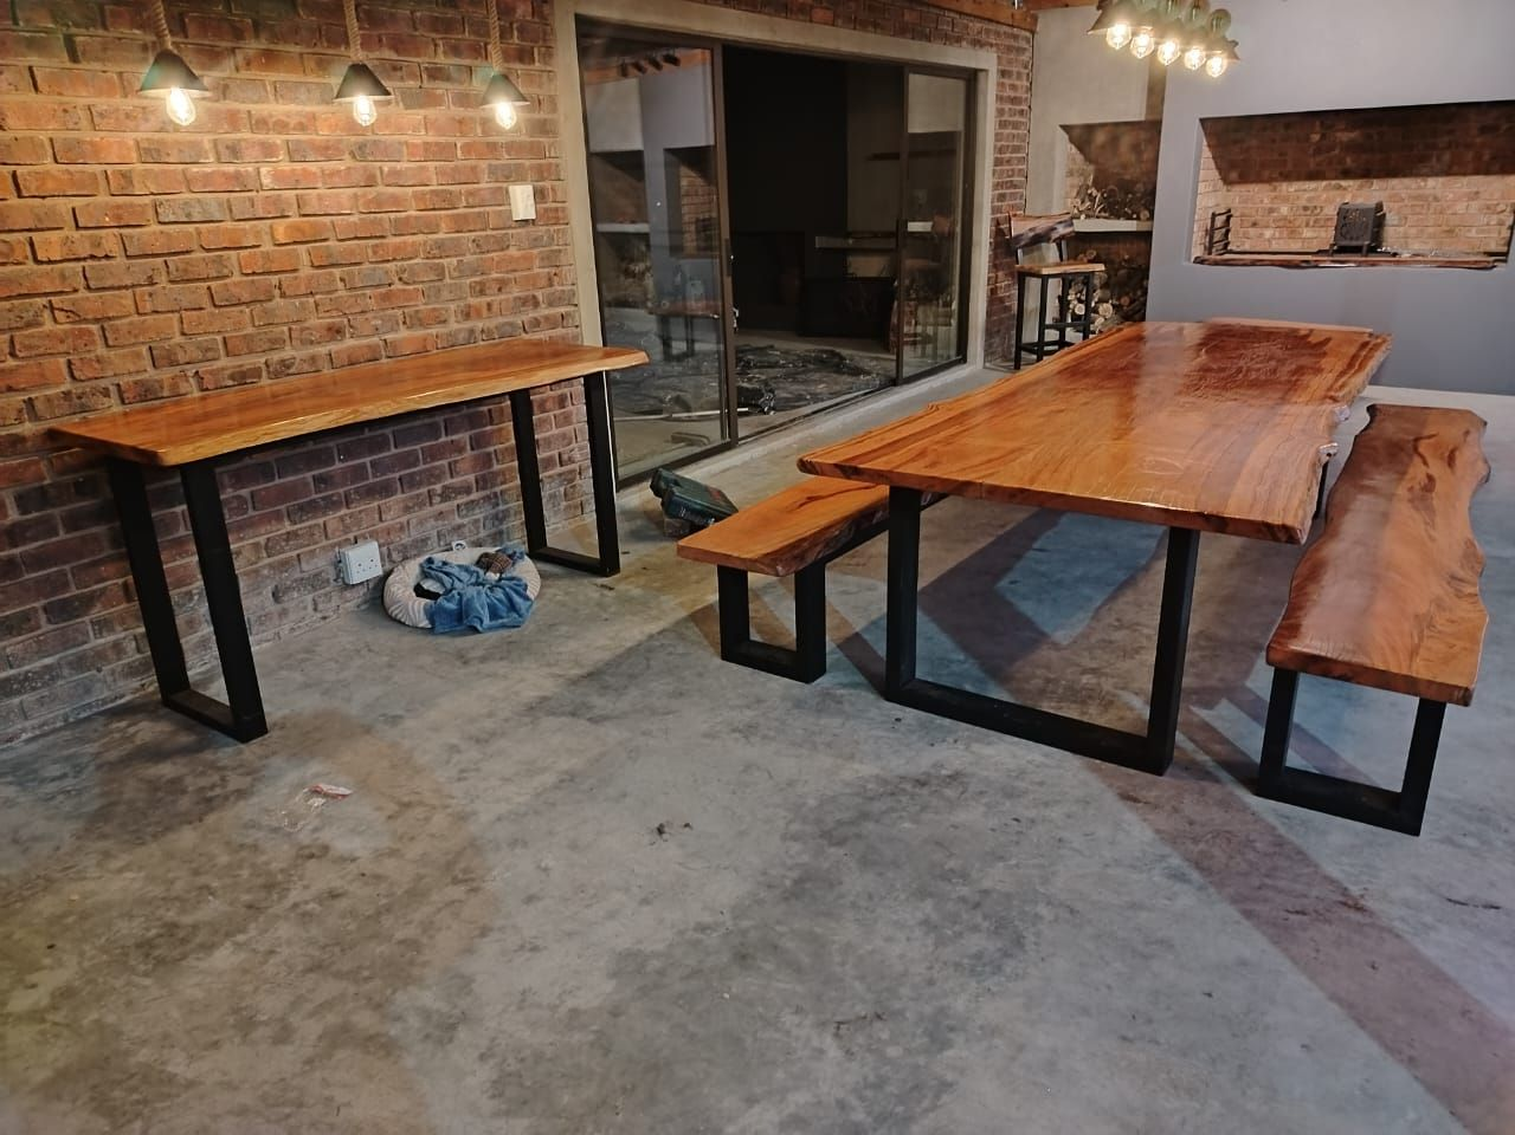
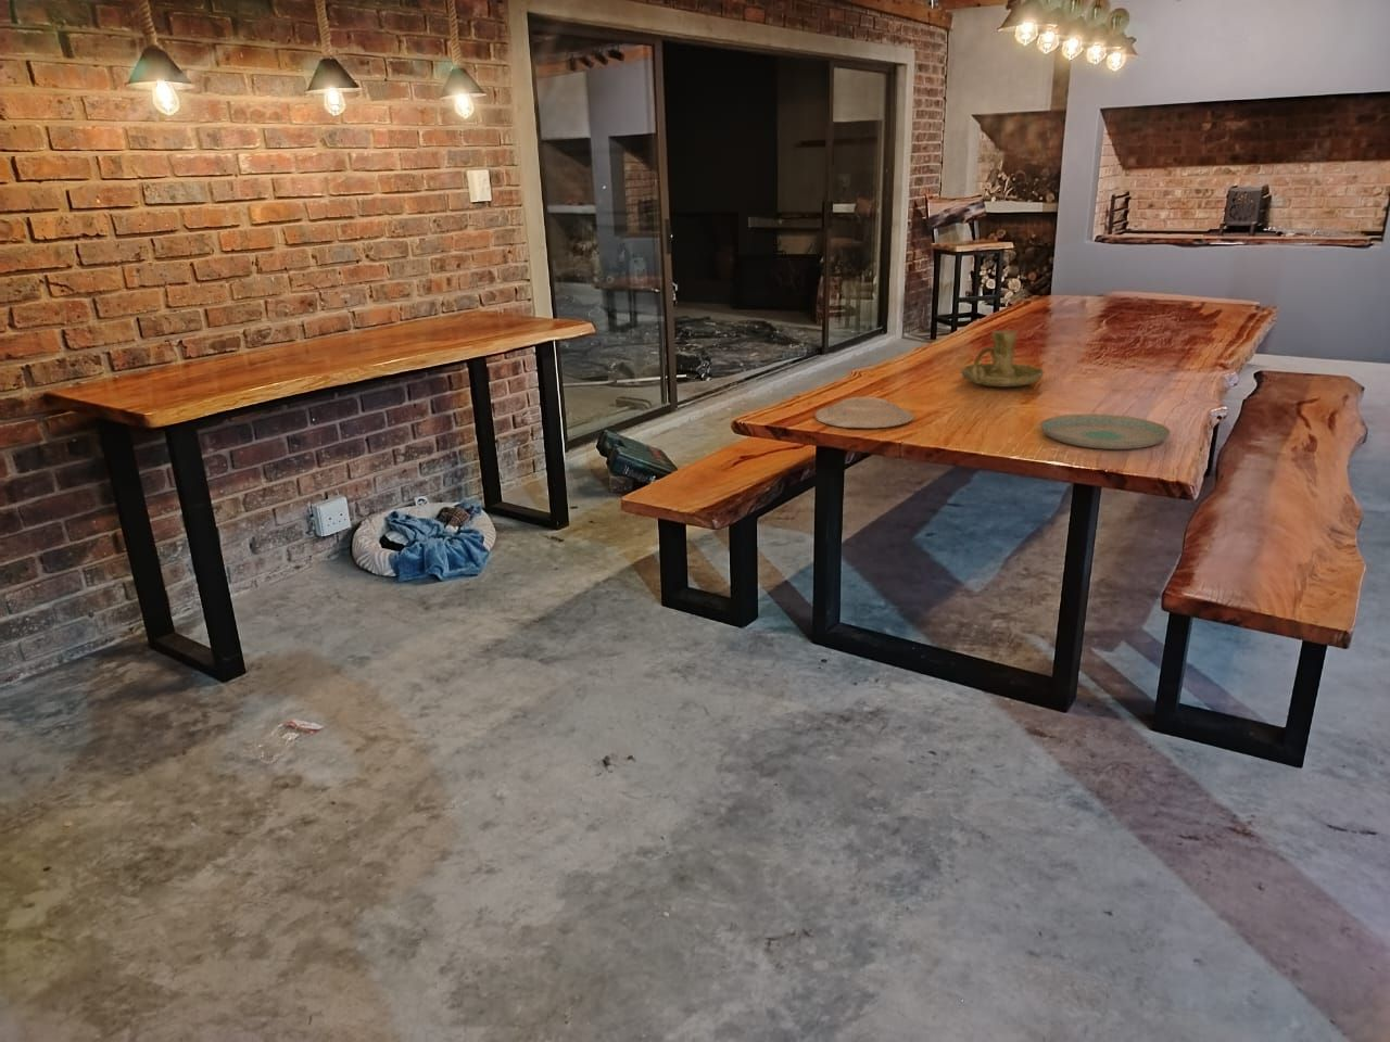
+ candle holder [960,329,1044,387]
+ plate [1040,414,1172,451]
+ plate [814,396,914,429]
